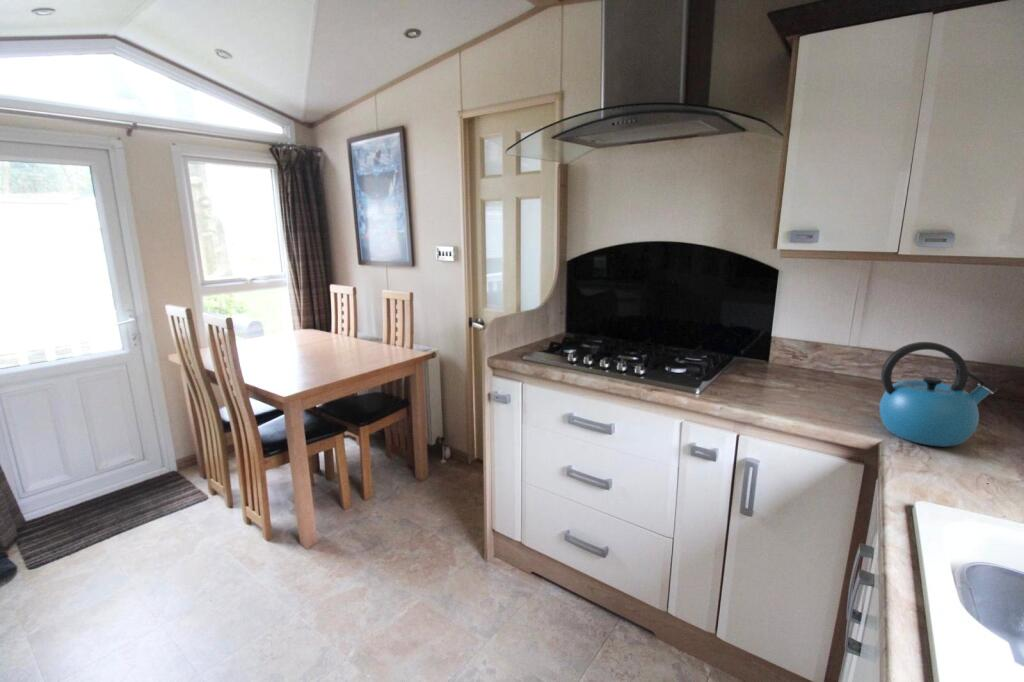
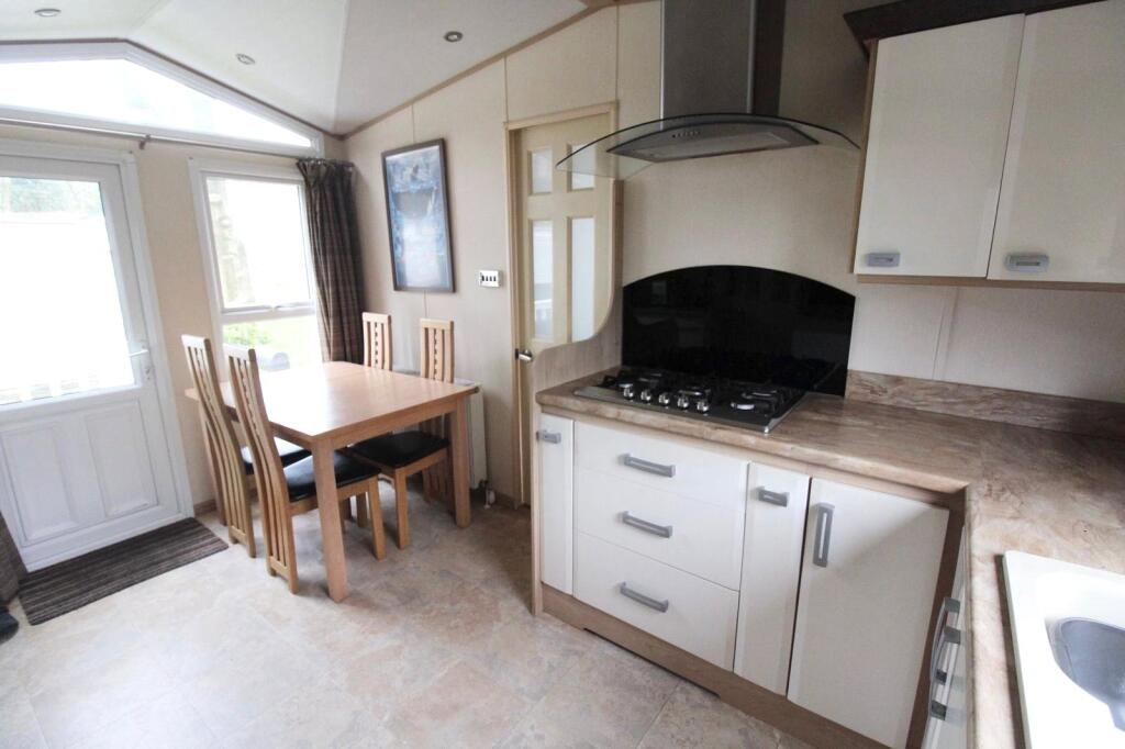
- kettle [879,341,999,448]
